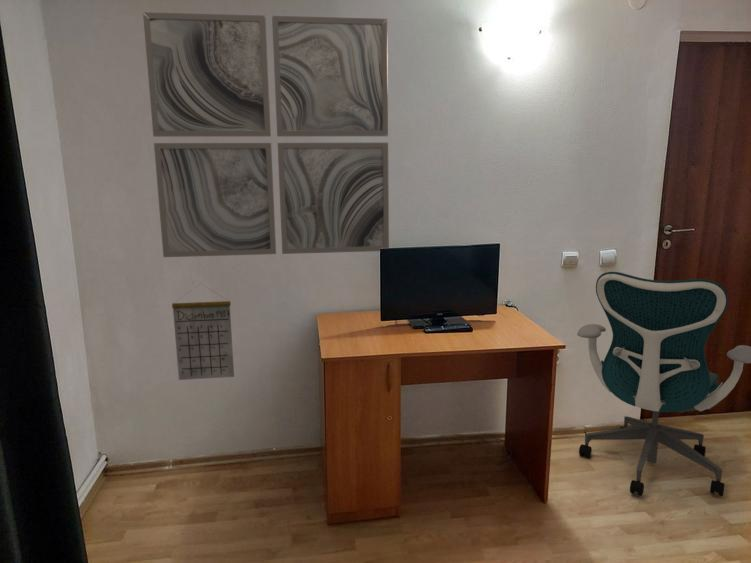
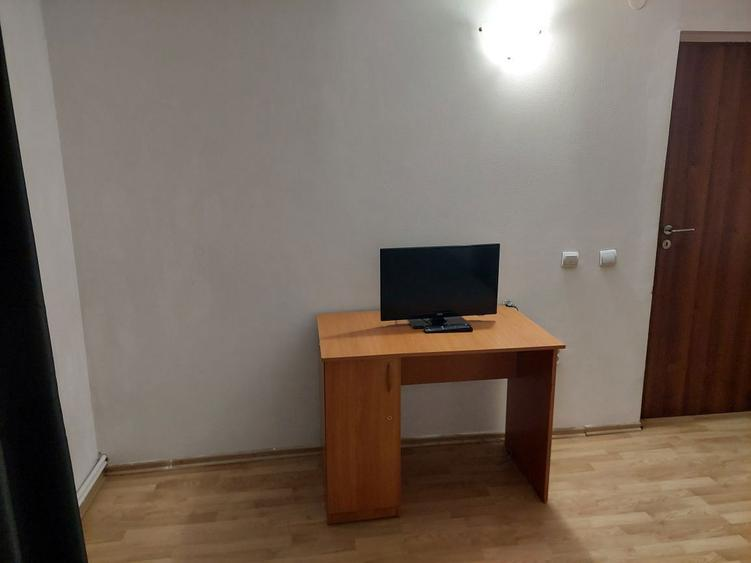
- office chair [576,271,751,497]
- wall art [142,11,390,258]
- calendar [171,282,235,381]
